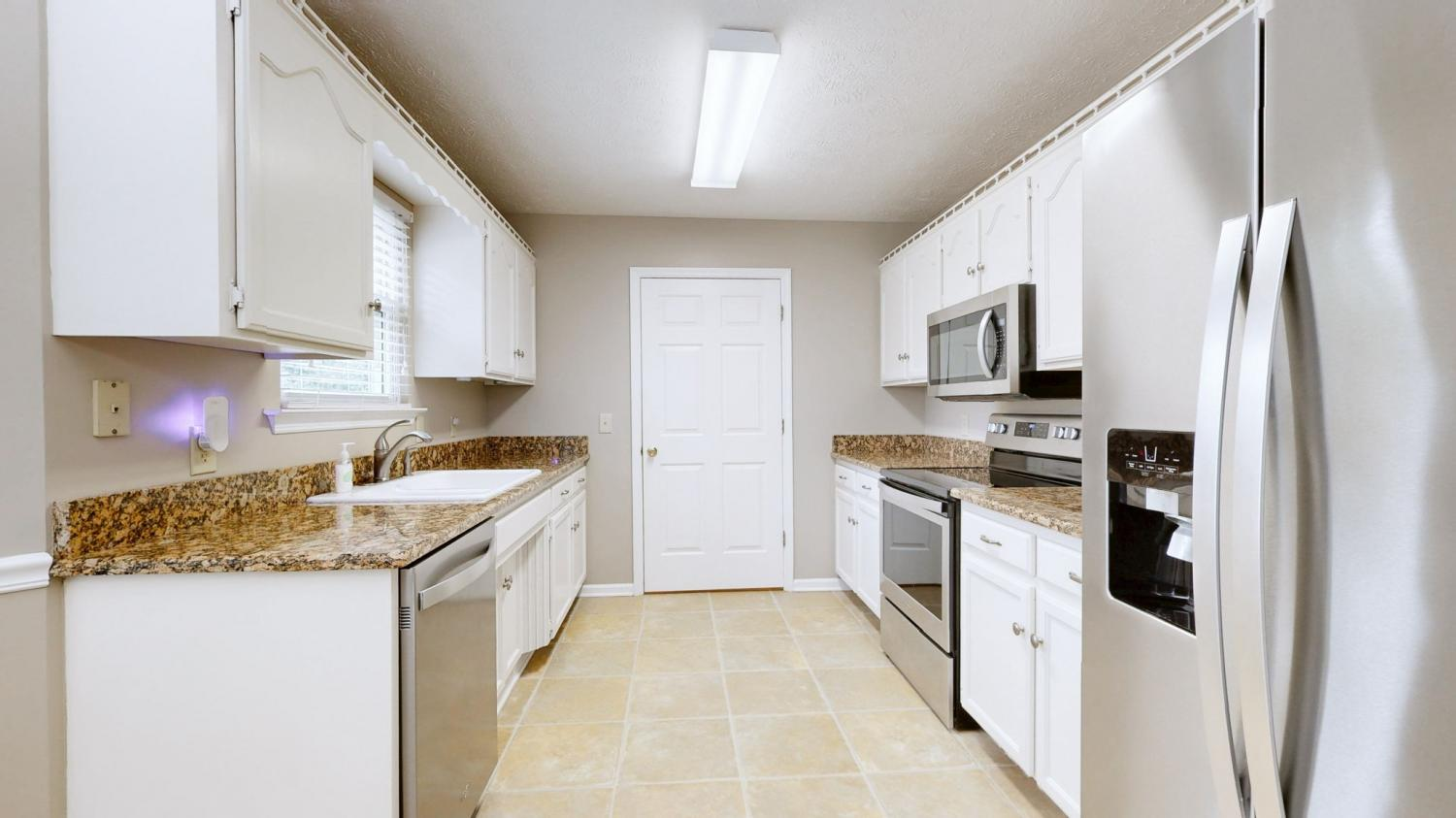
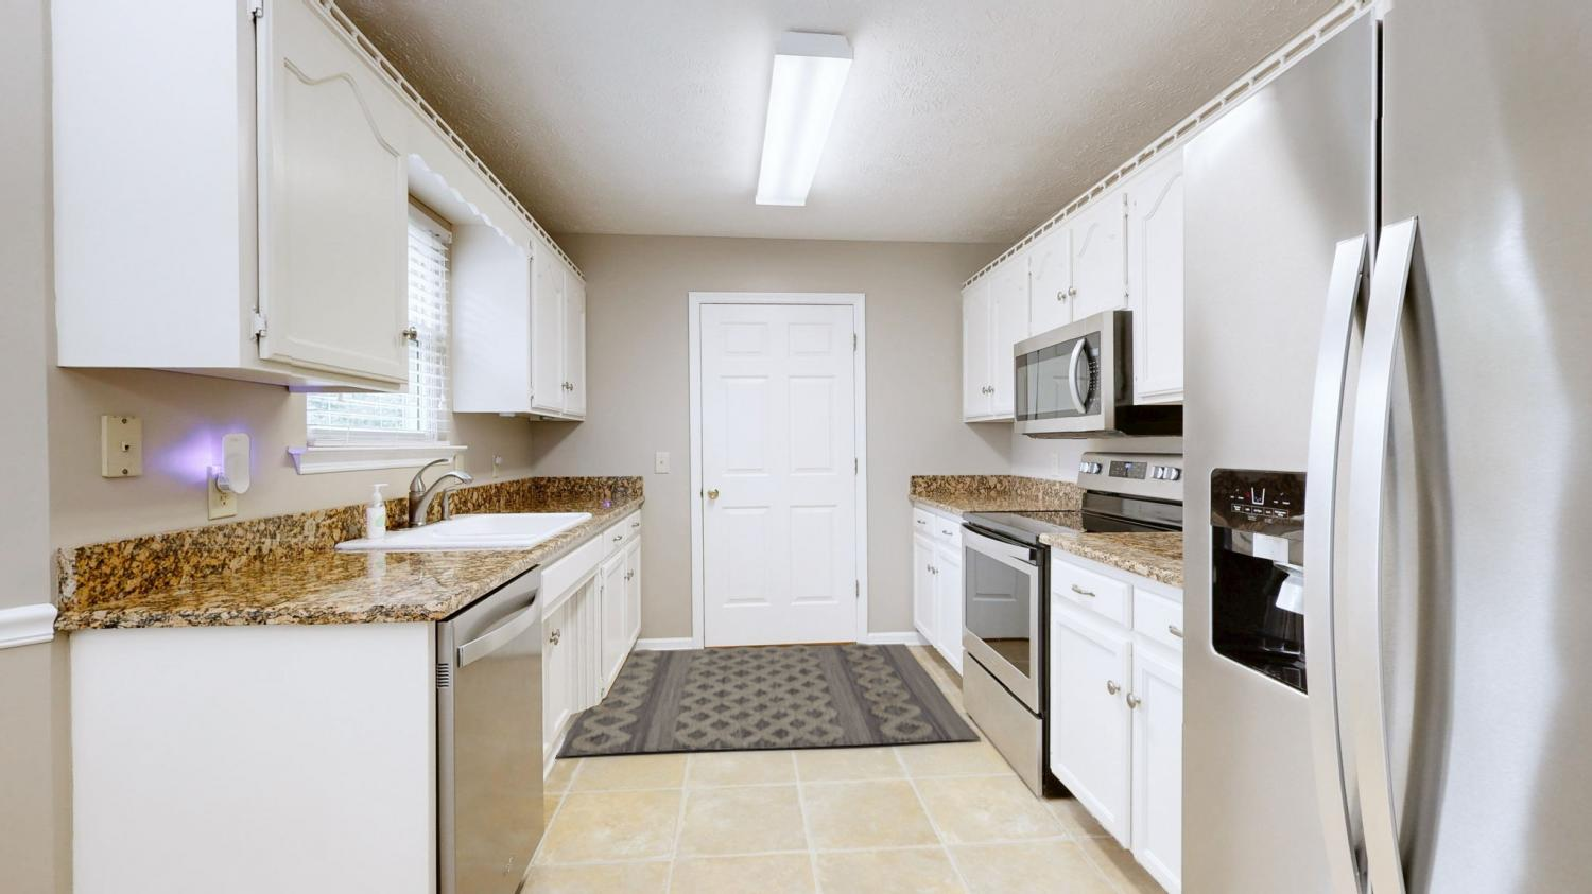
+ rug [555,642,982,758]
